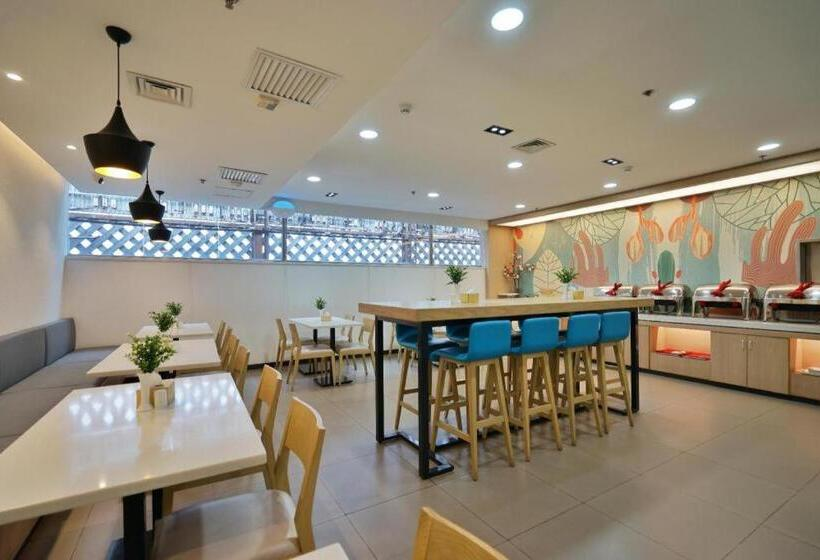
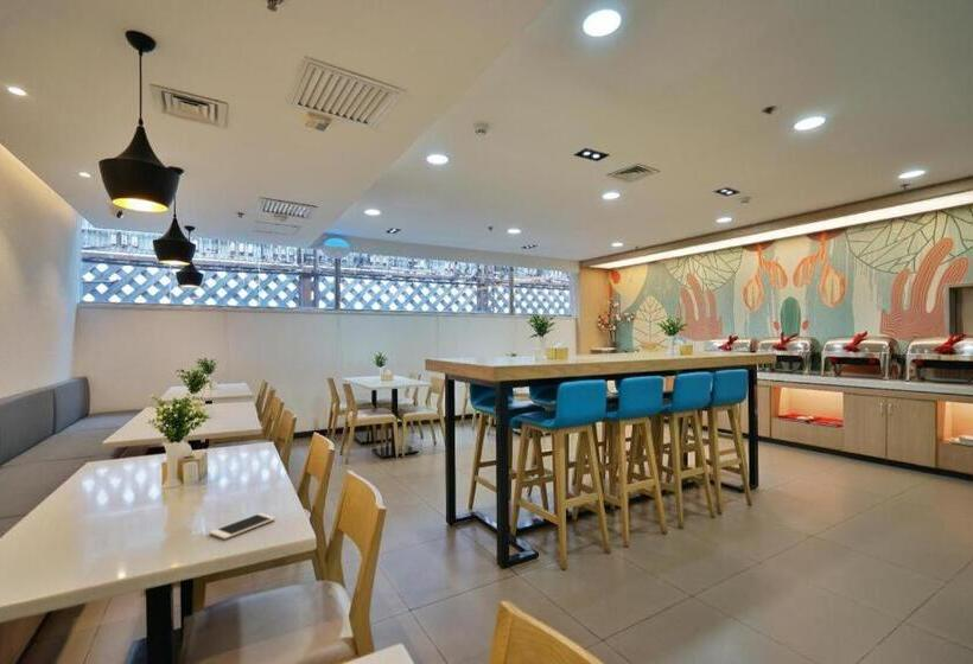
+ cell phone [209,512,276,541]
